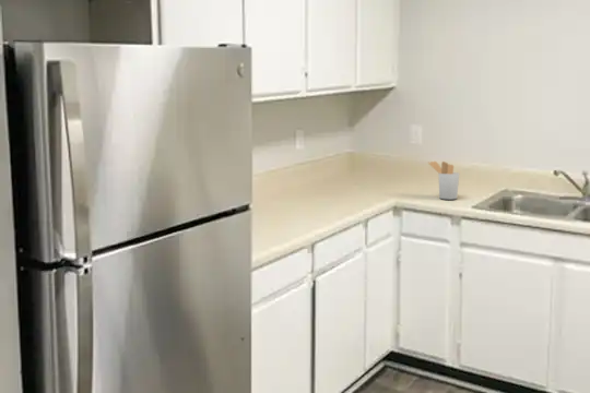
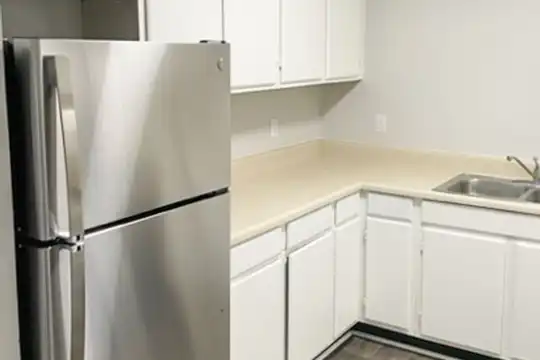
- utensil holder [427,160,460,201]
